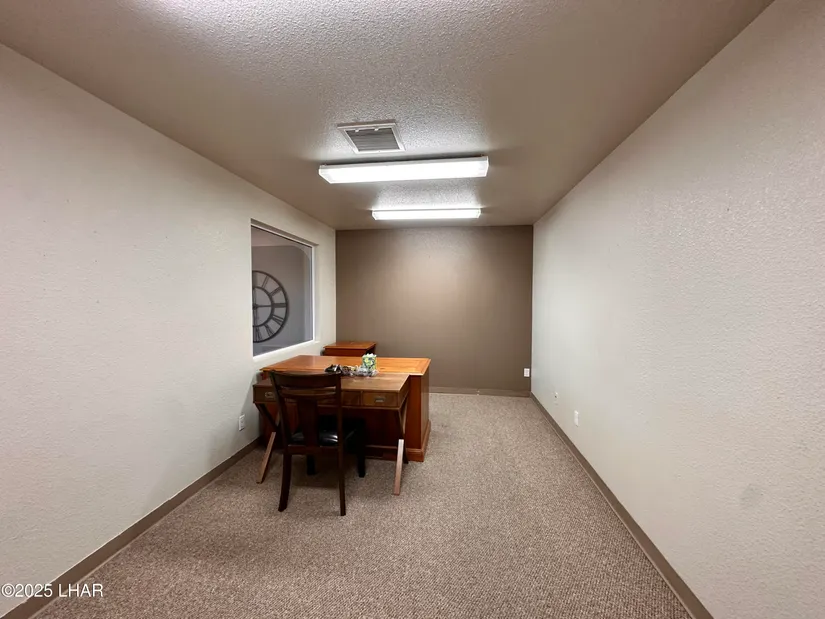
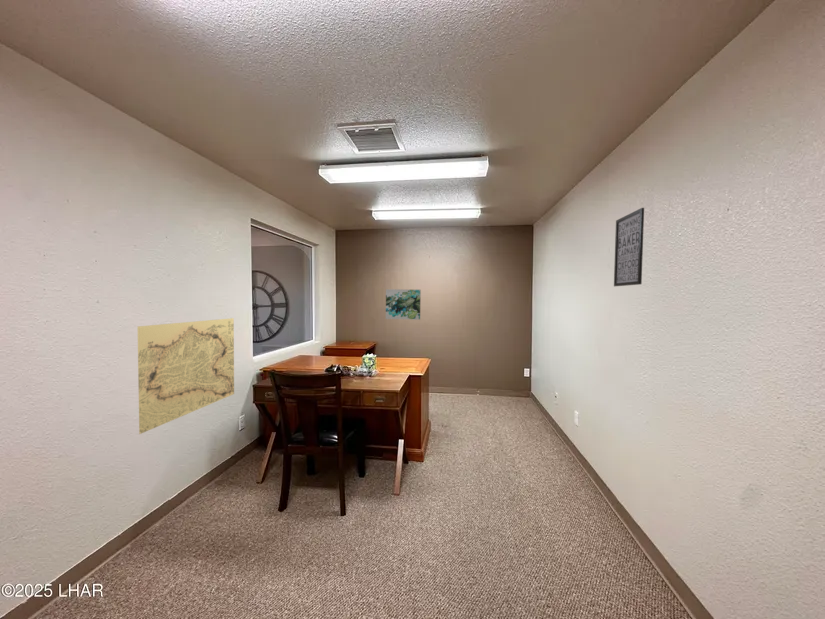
+ wall art [385,288,422,321]
+ map [136,317,235,435]
+ wall art [613,207,645,287]
